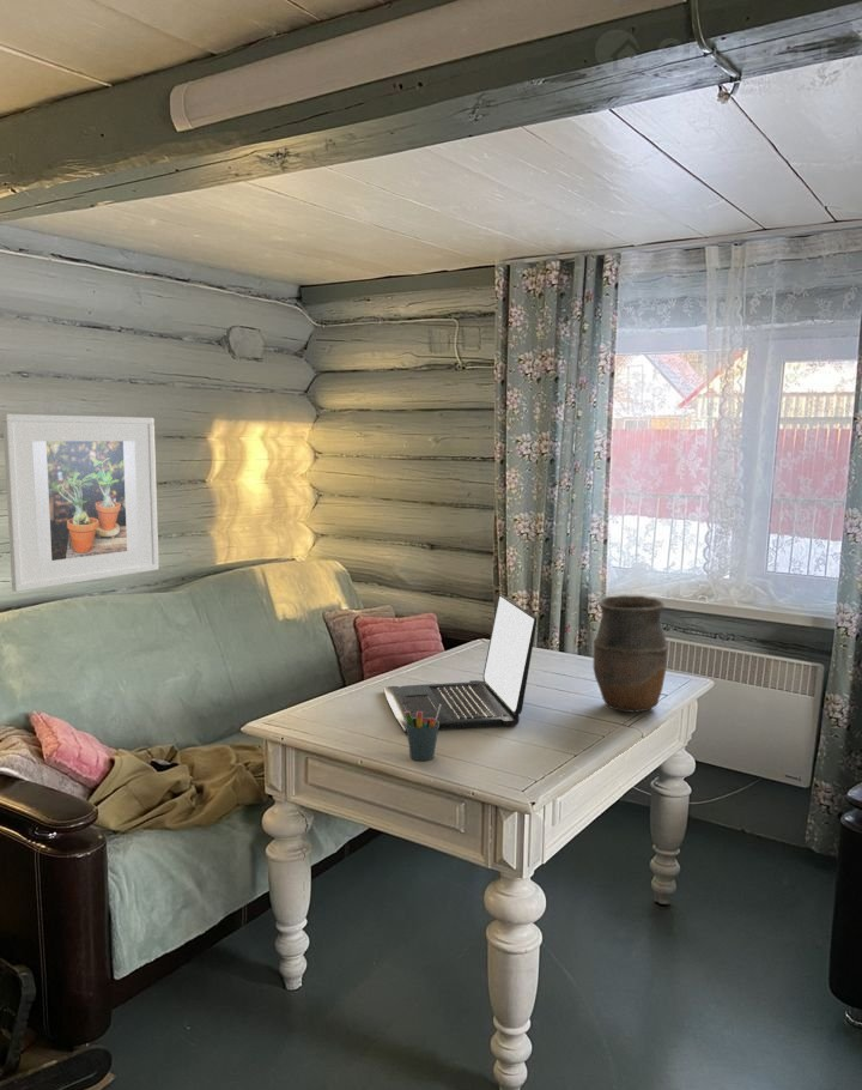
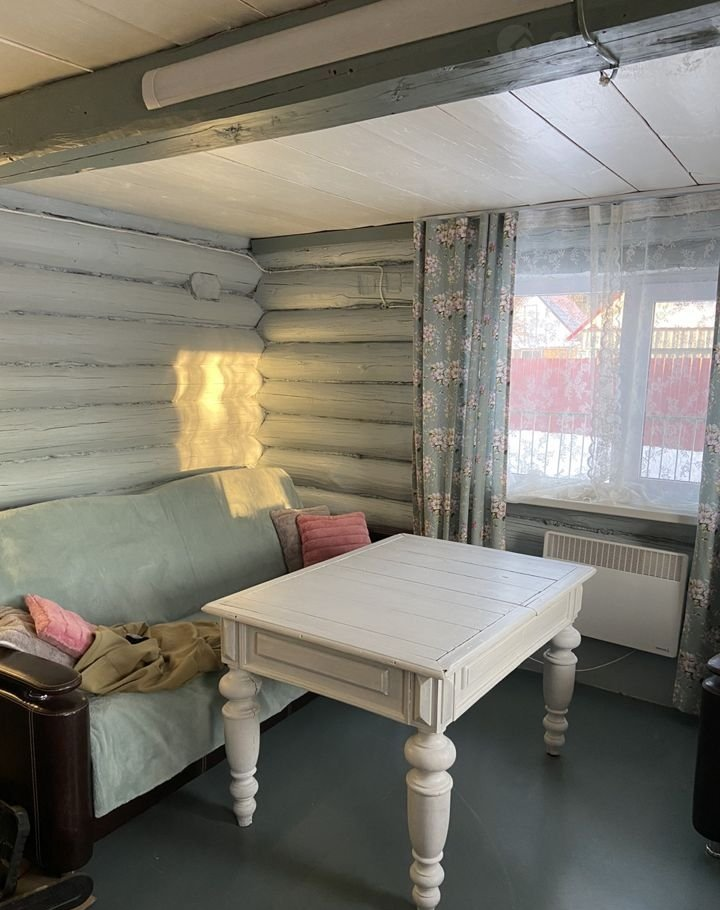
- laptop [382,593,539,734]
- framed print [1,413,159,593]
- pen holder [405,704,441,762]
- vase [593,594,670,713]
